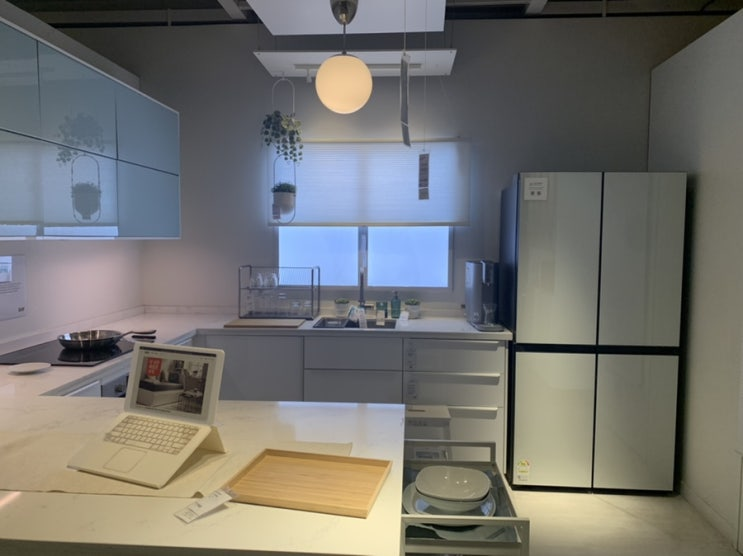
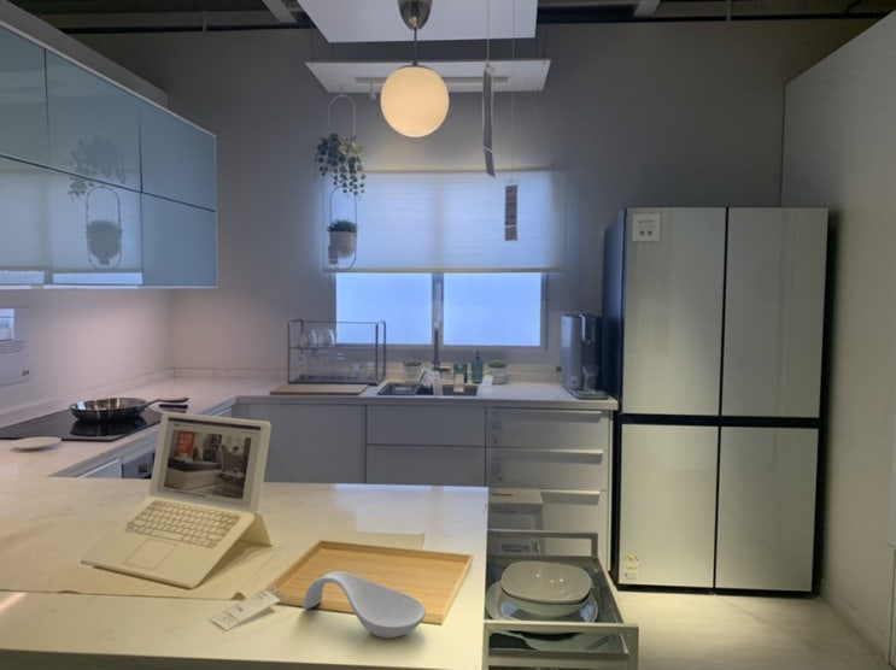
+ spoon rest [301,570,427,639]
